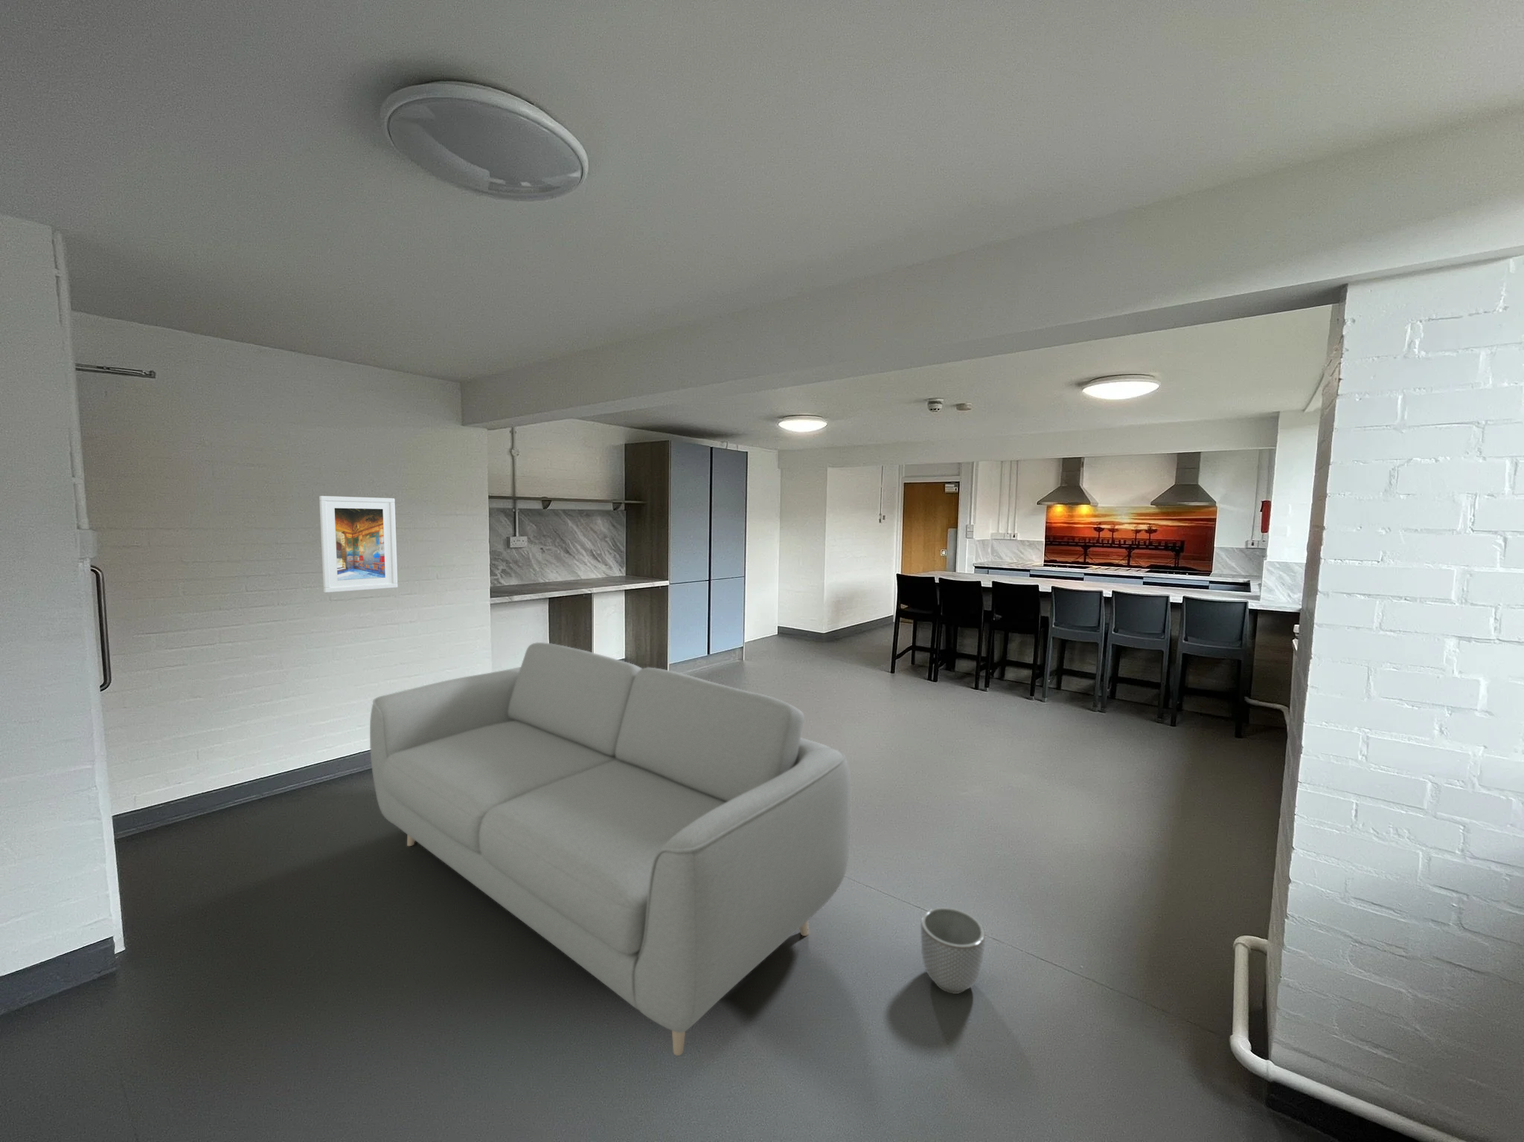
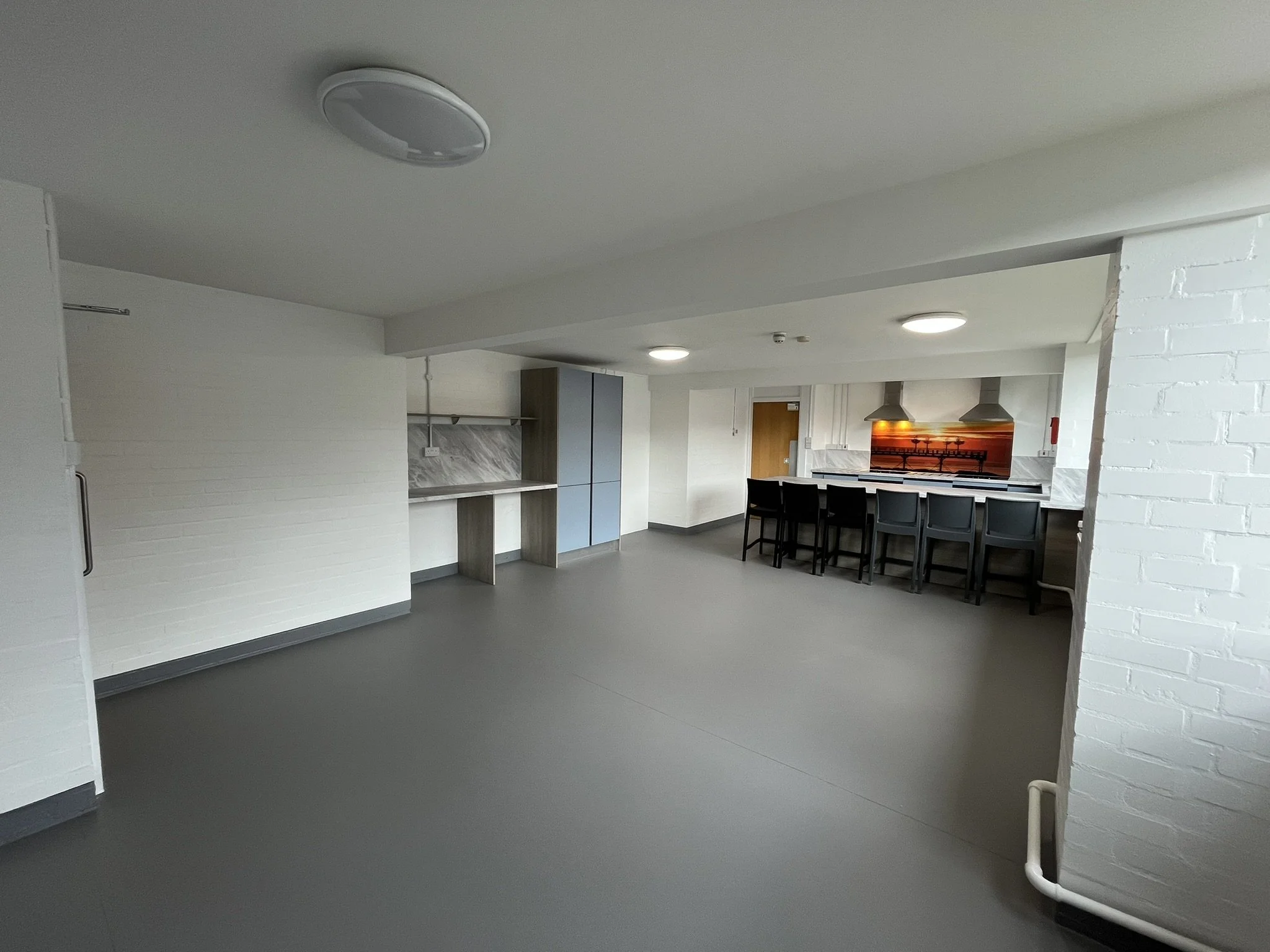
- planter [919,907,986,994]
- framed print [318,495,398,594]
- sofa [370,642,851,1057]
